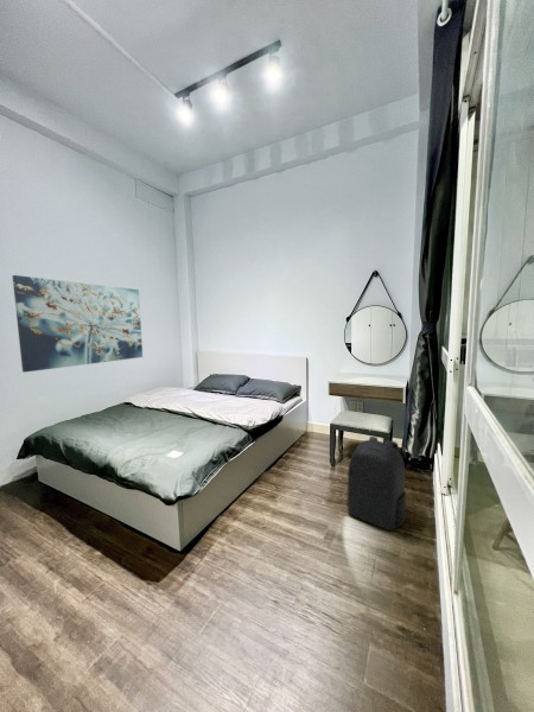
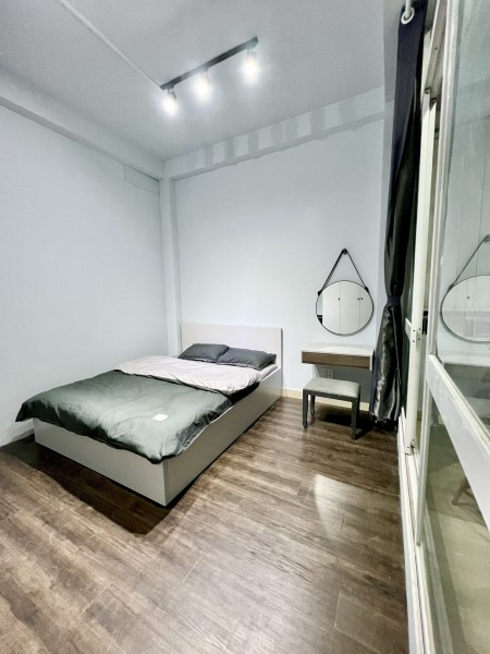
- wall art [11,274,144,374]
- backpack [345,436,407,532]
